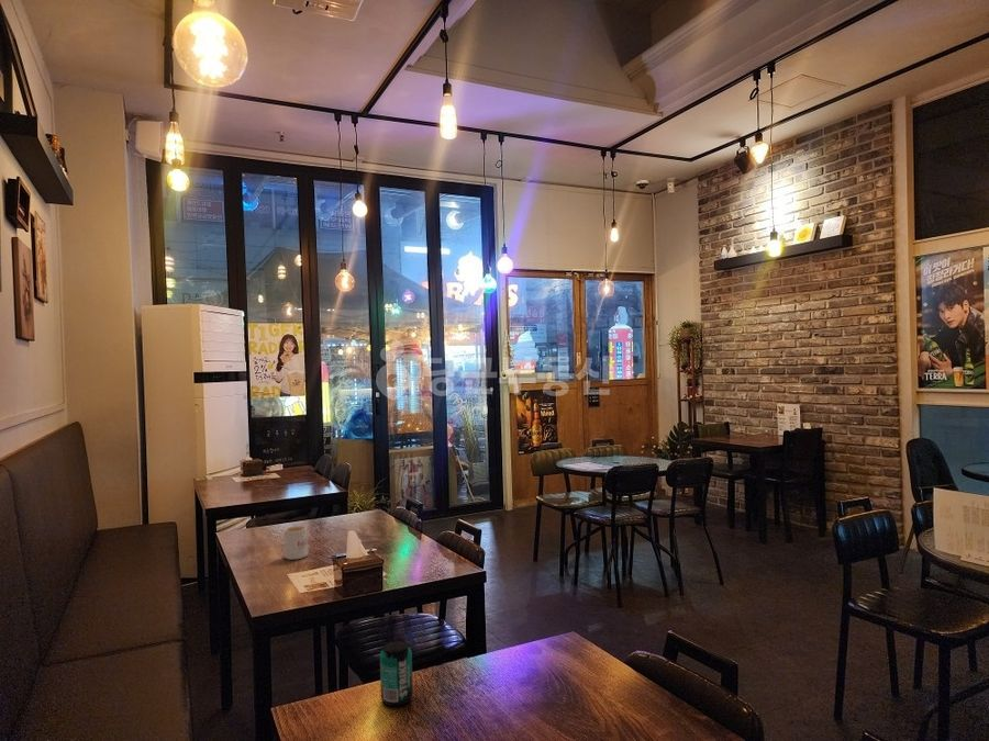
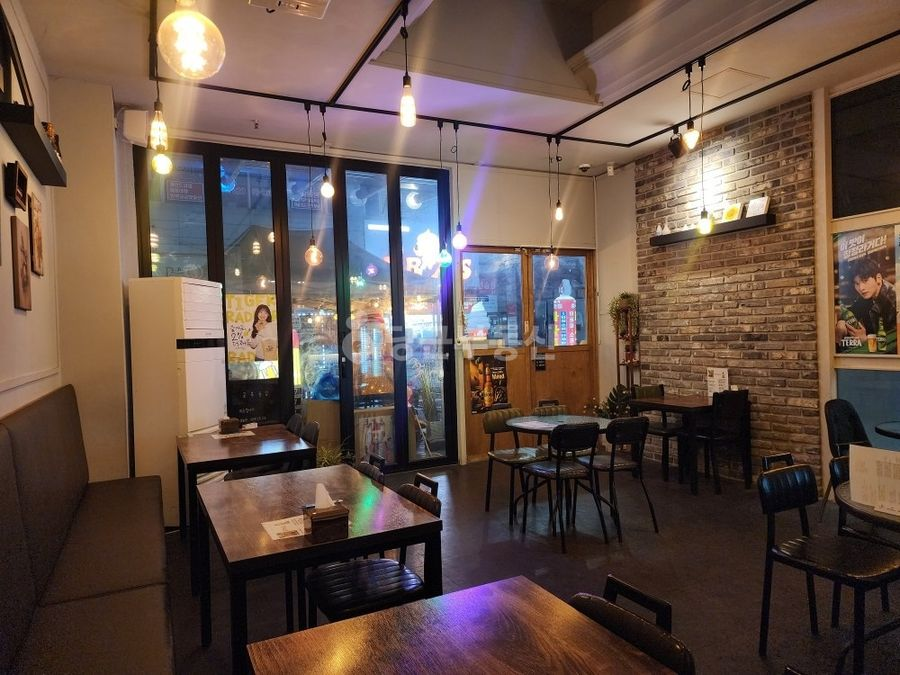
- beverage can [379,639,414,707]
- mug [282,525,309,561]
